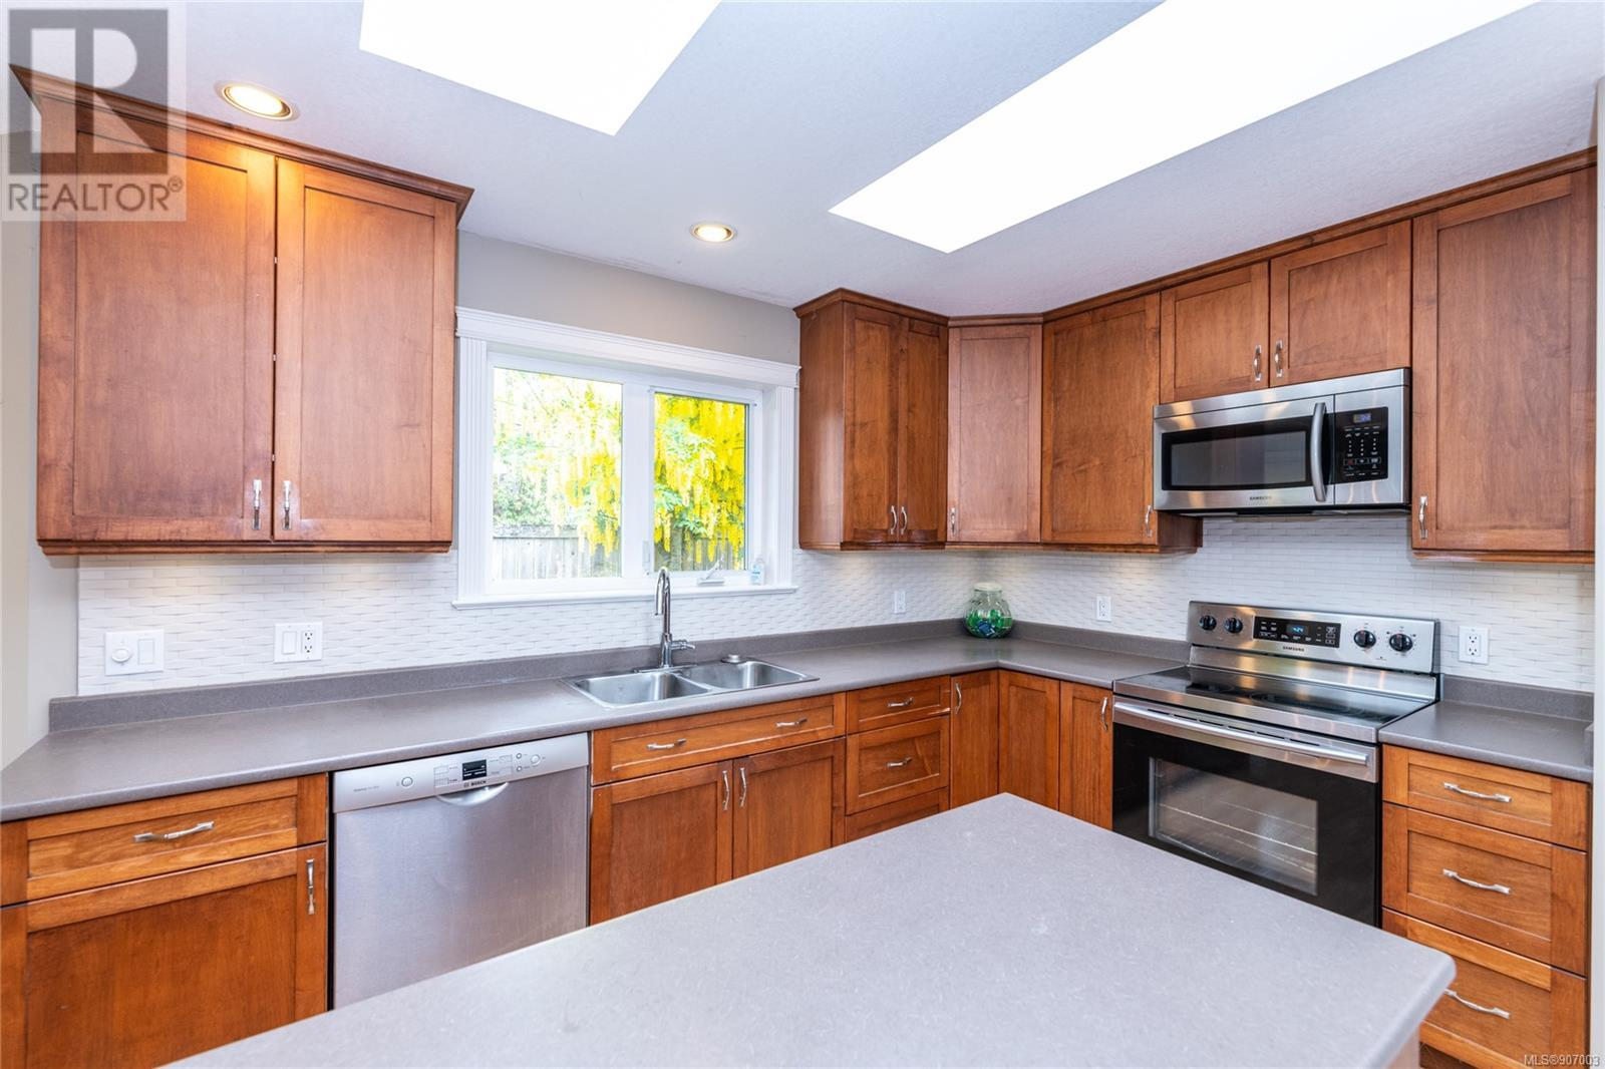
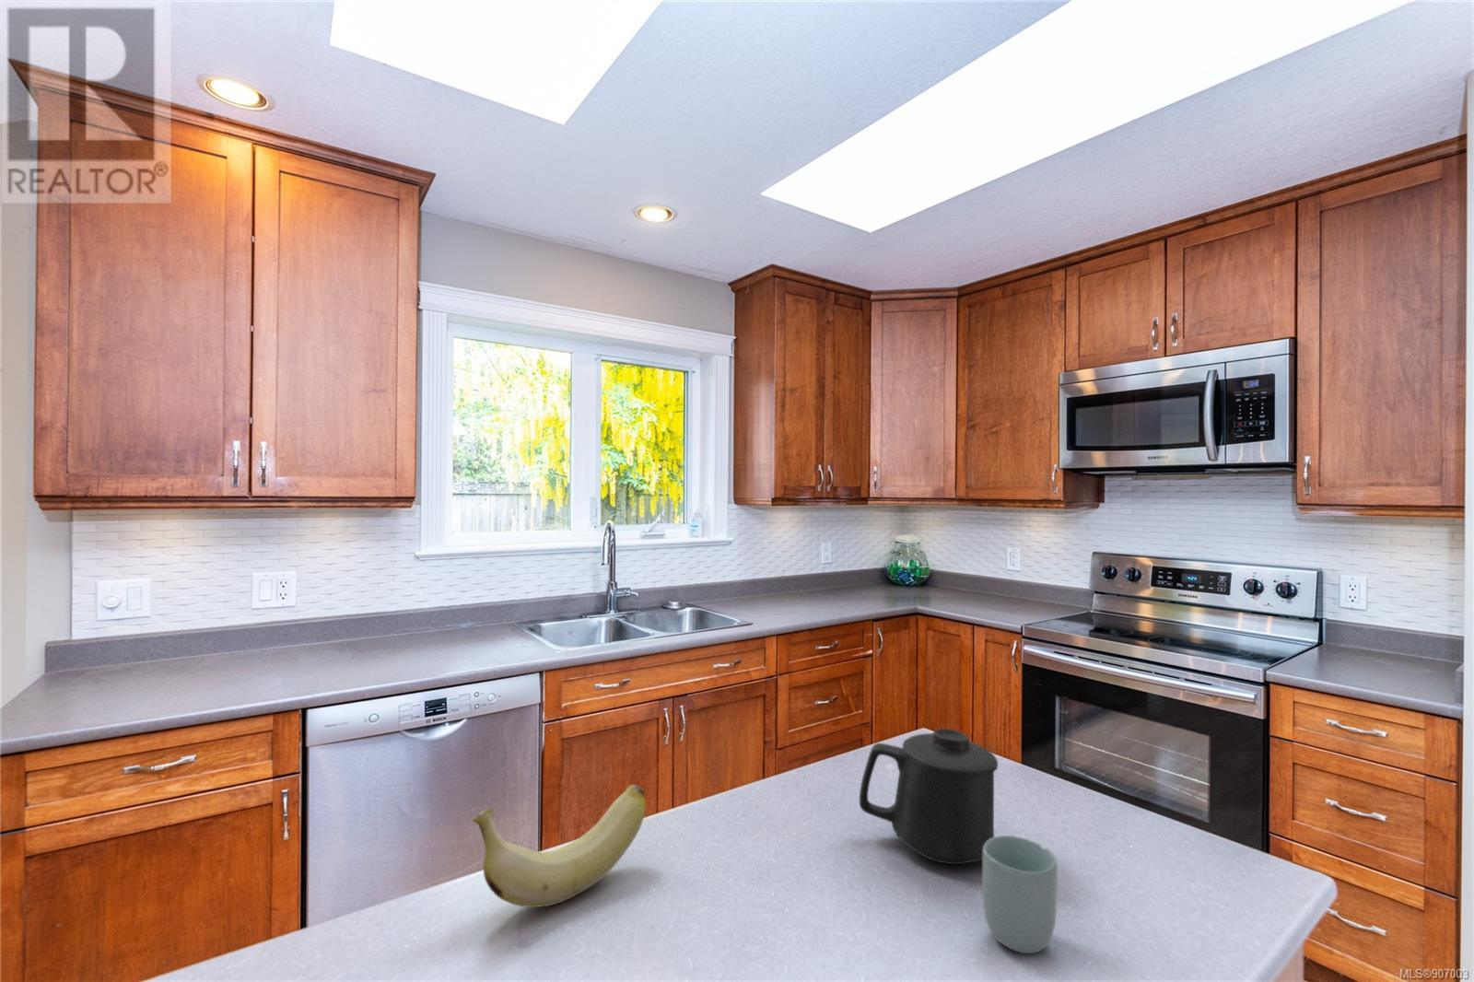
+ cup [981,835,1059,955]
+ banana [471,784,647,909]
+ mug [858,728,998,865]
